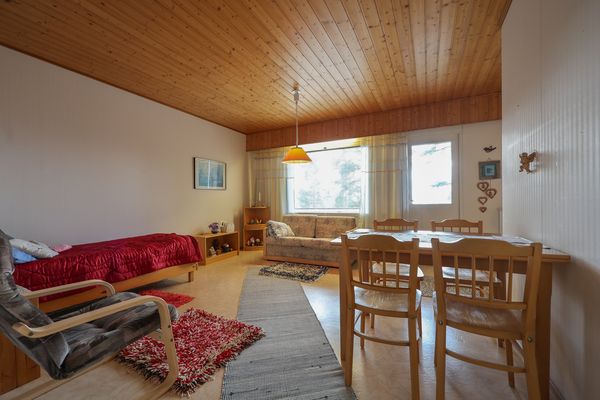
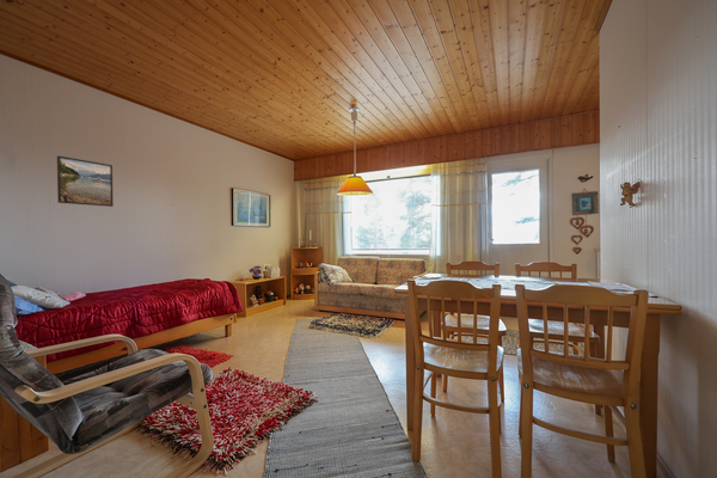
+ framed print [56,154,115,208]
